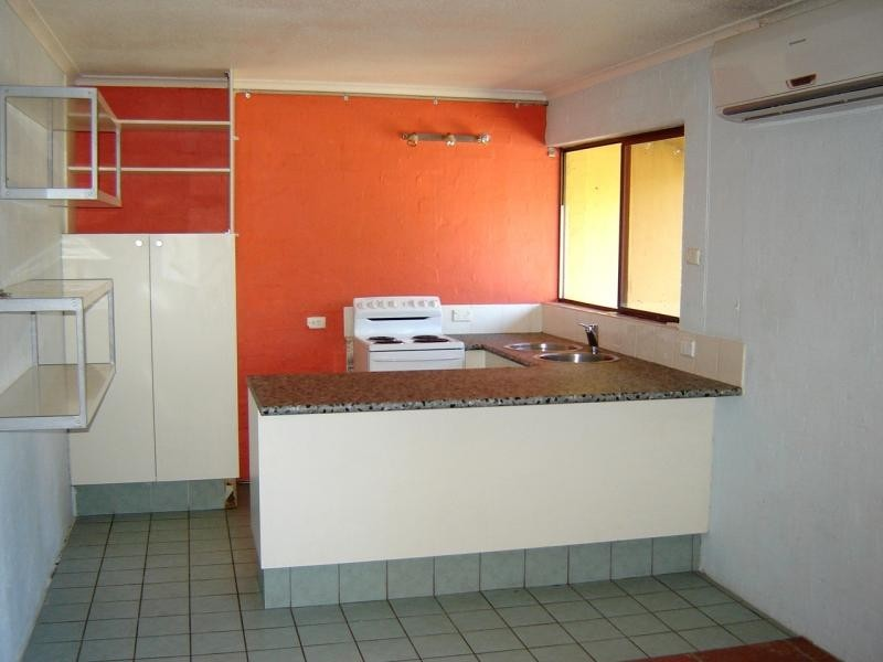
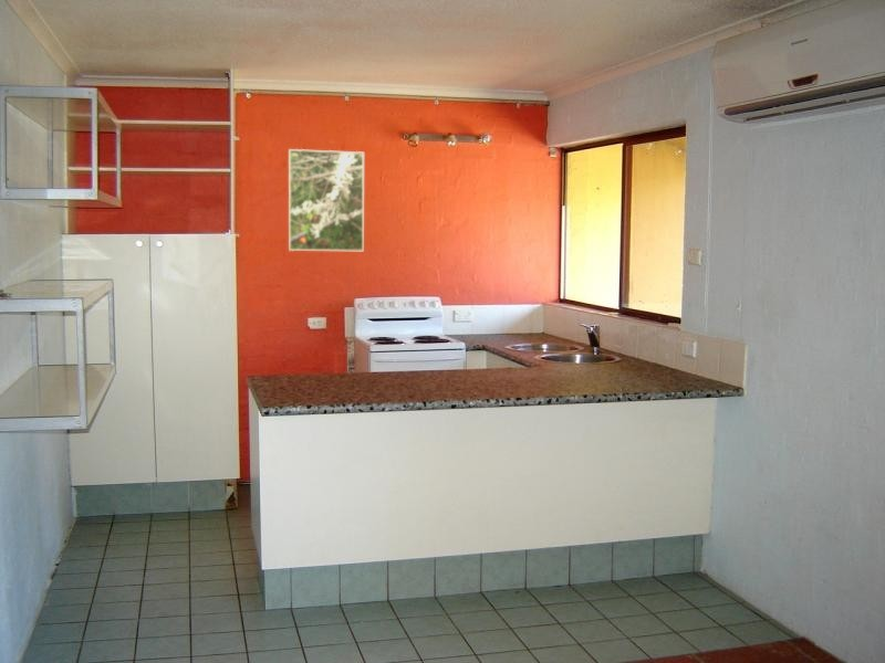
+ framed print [288,148,365,252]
